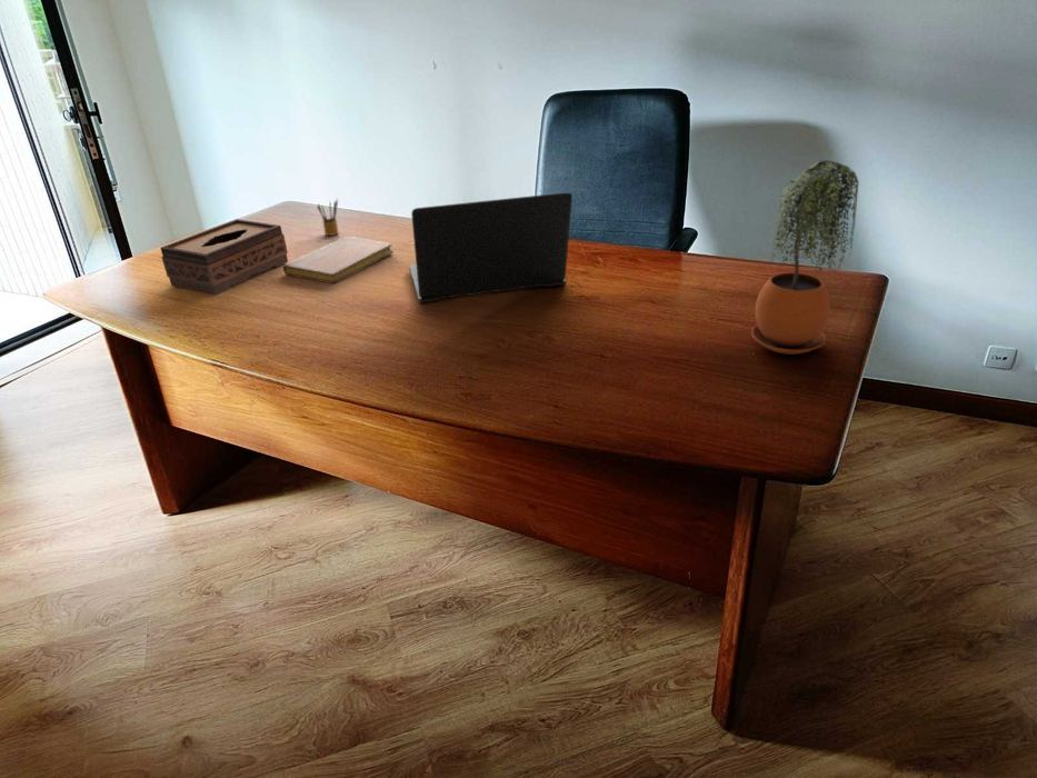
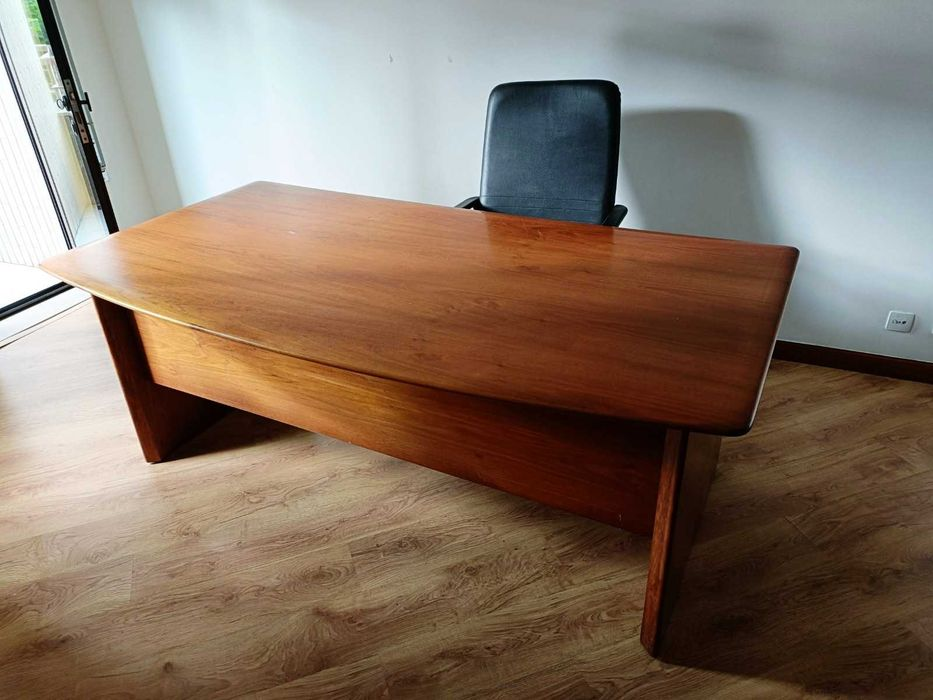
- tissue box [159,218,289,296]
- potted plant [750,159,860,356]
- laptop [408,191,574,303]
- pencil box [316,198,340,237]
- notebook [282,236,395,285]
